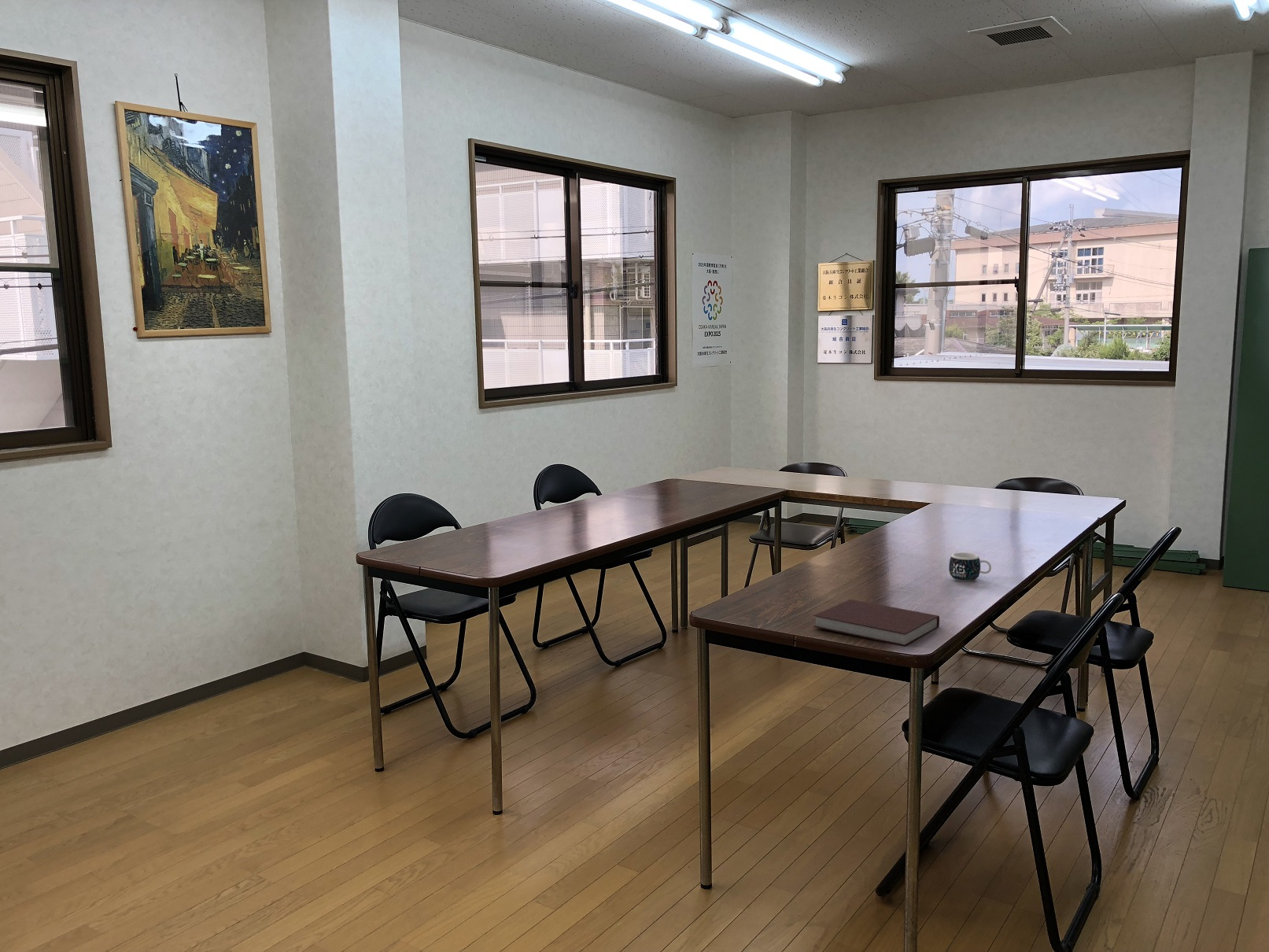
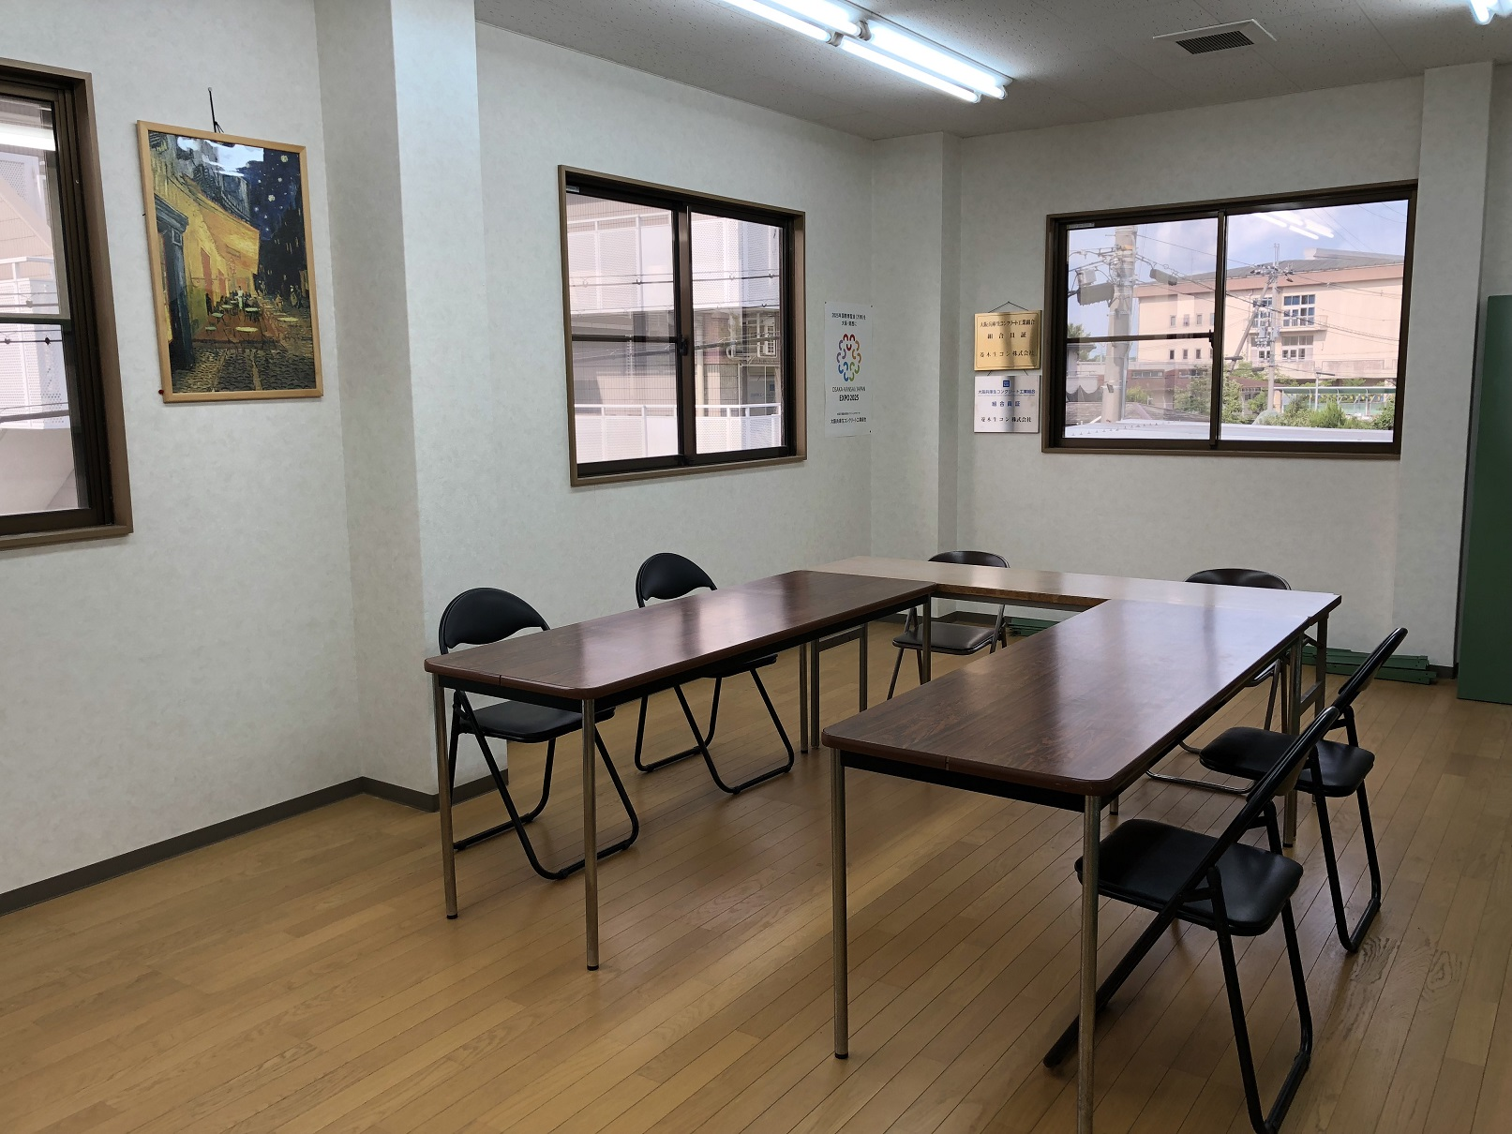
- mug [948,552,992,582]
- notebook [813,599,940,647]
